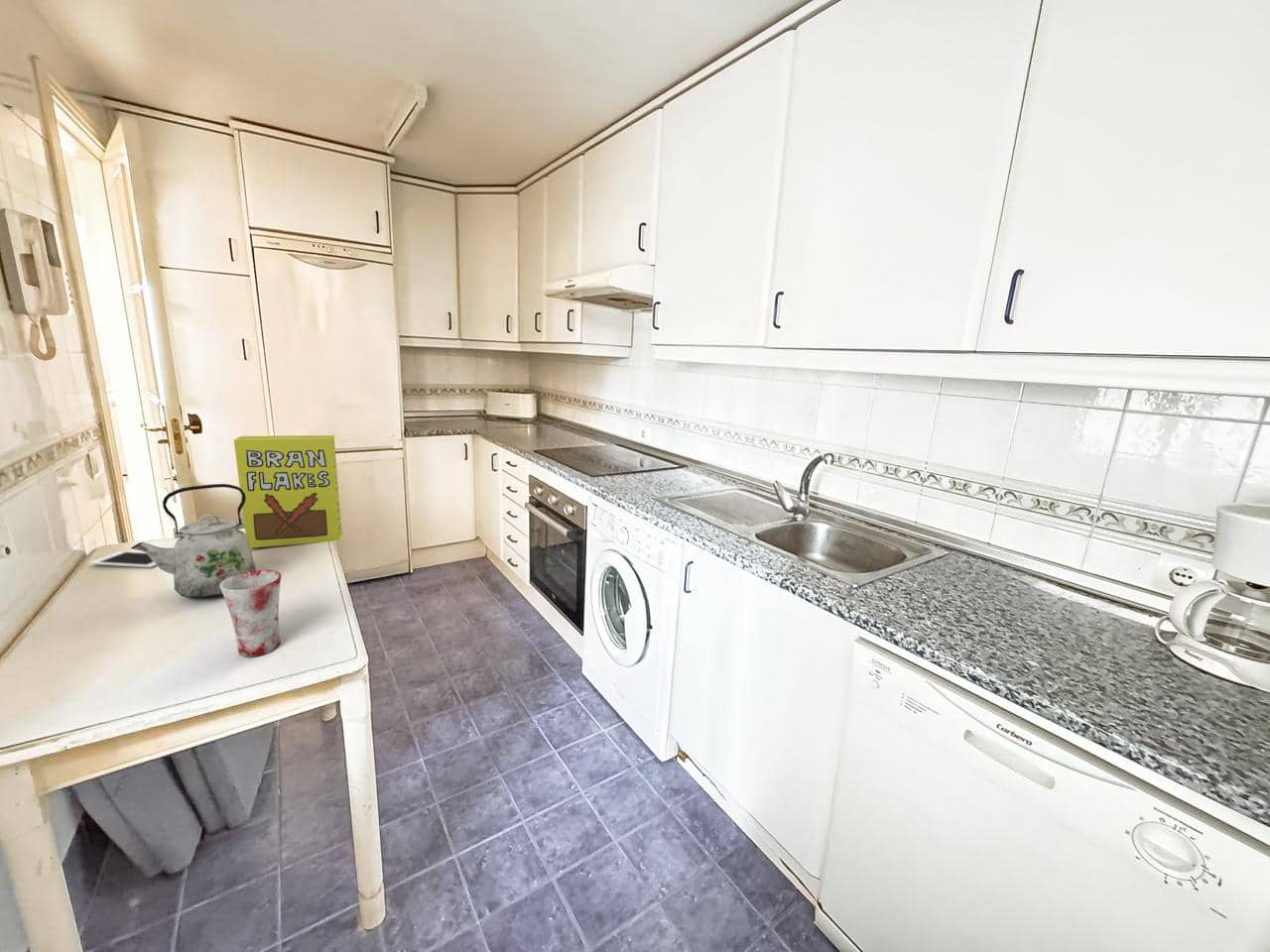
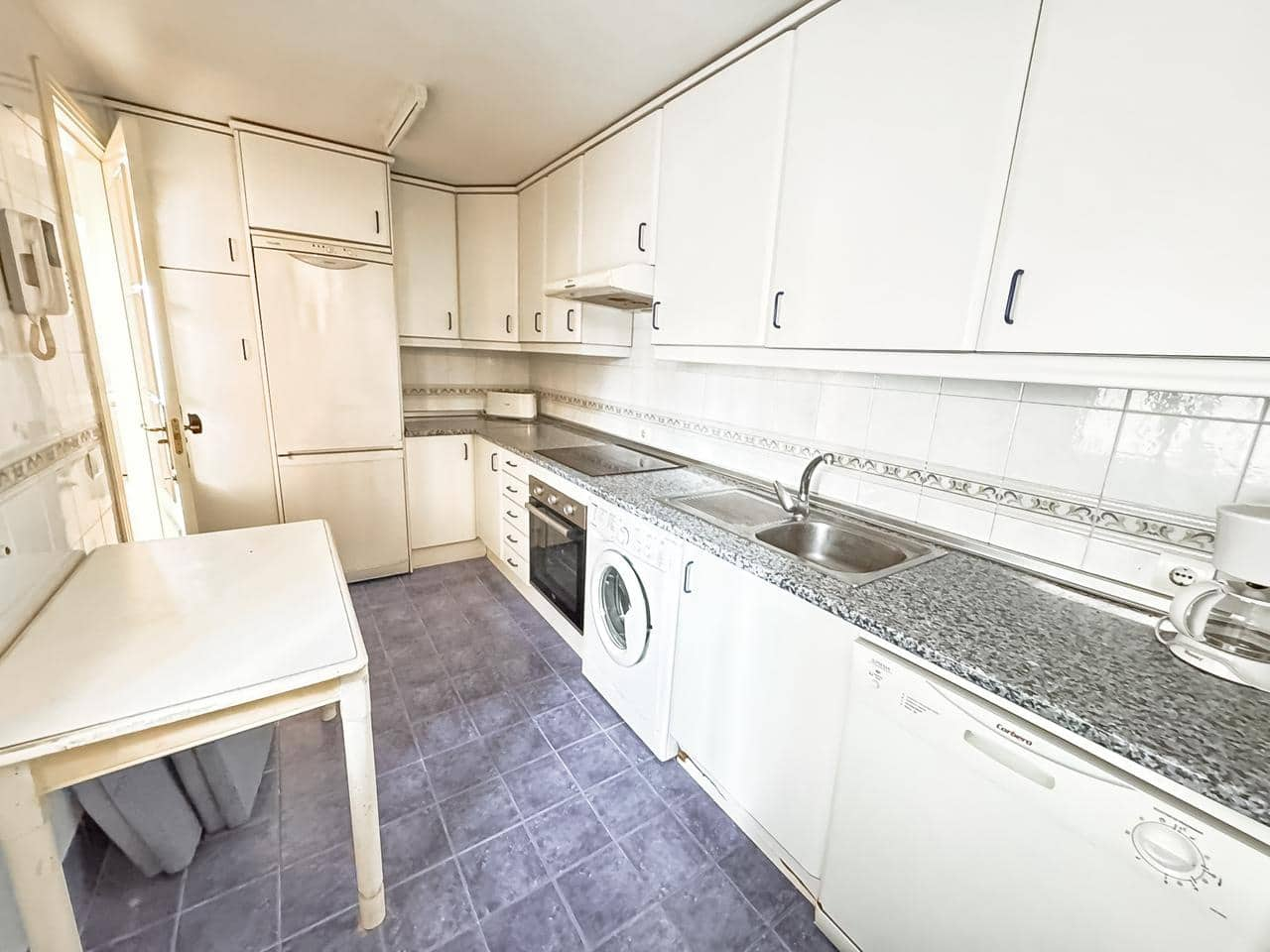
- cereal box [233,434,343,549]
- cell phone [88,550,157,568]
- mug [219,569,282,657]
- kettle [130,483,257,600]
